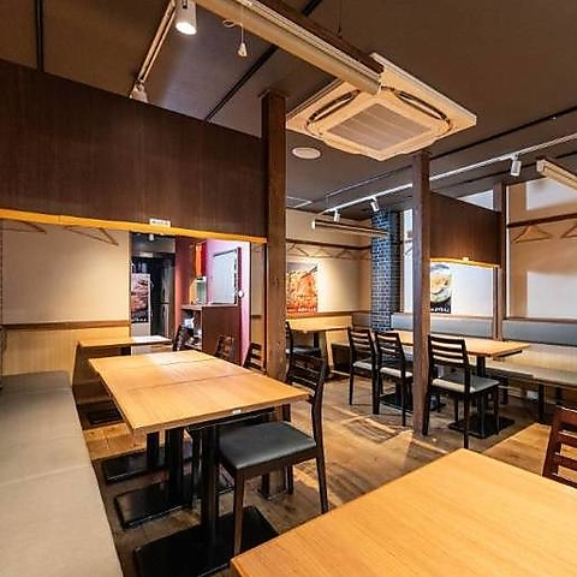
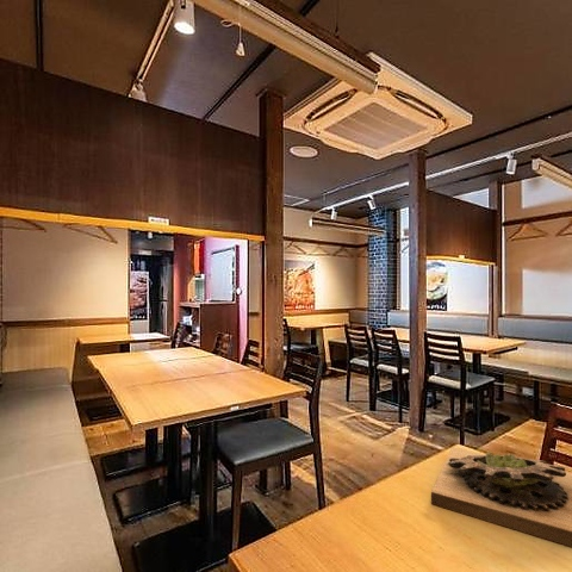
+ succulent planter [430,447,572,548]
